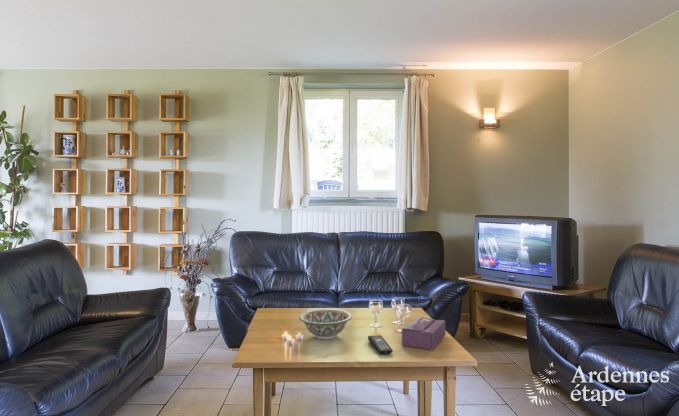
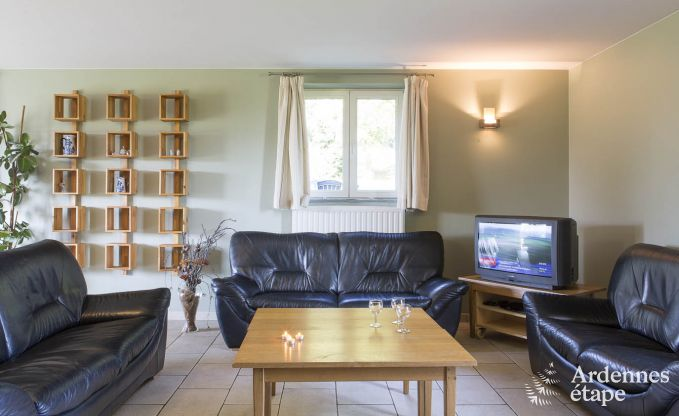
- tissue box [401,316,447,351]
- remote control [367,334,394,355]
- decorative bowl [298,308,353,340]
